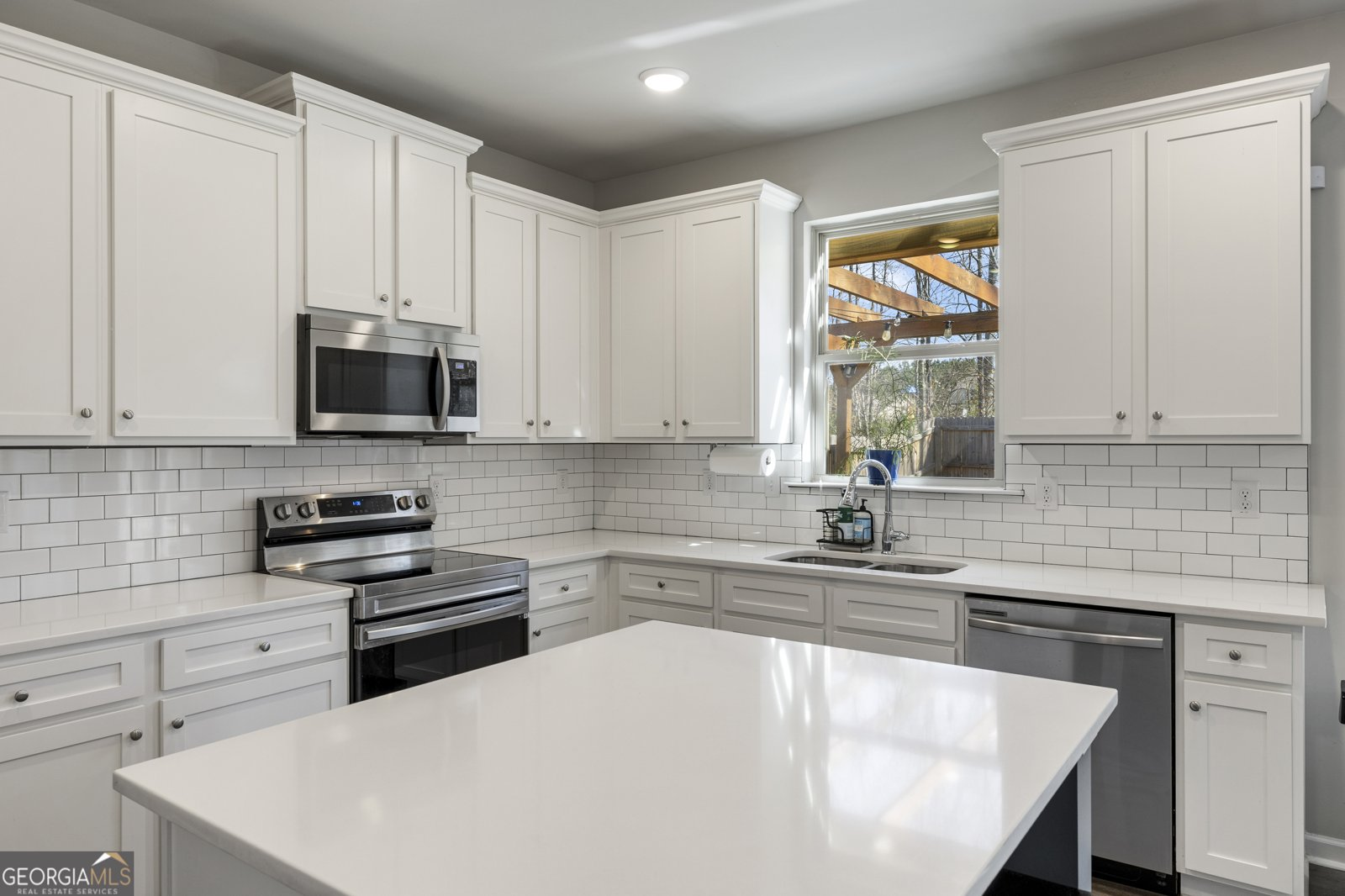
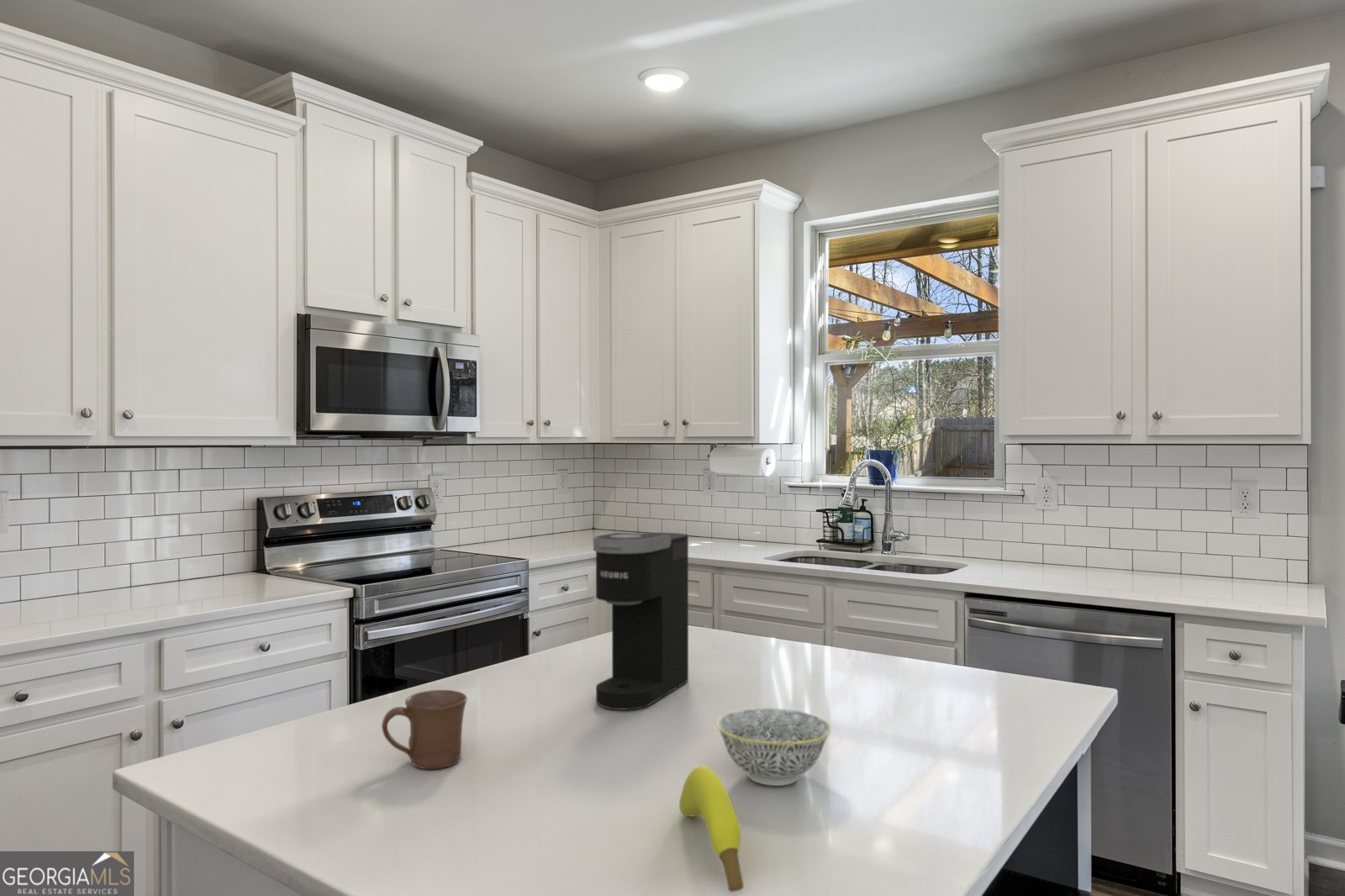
+ mug [381,689,468,770]
+ coffee maker [593,532,689,710]
+ bowl [715,707,832,787]
+ banana [678,765,744,893]
